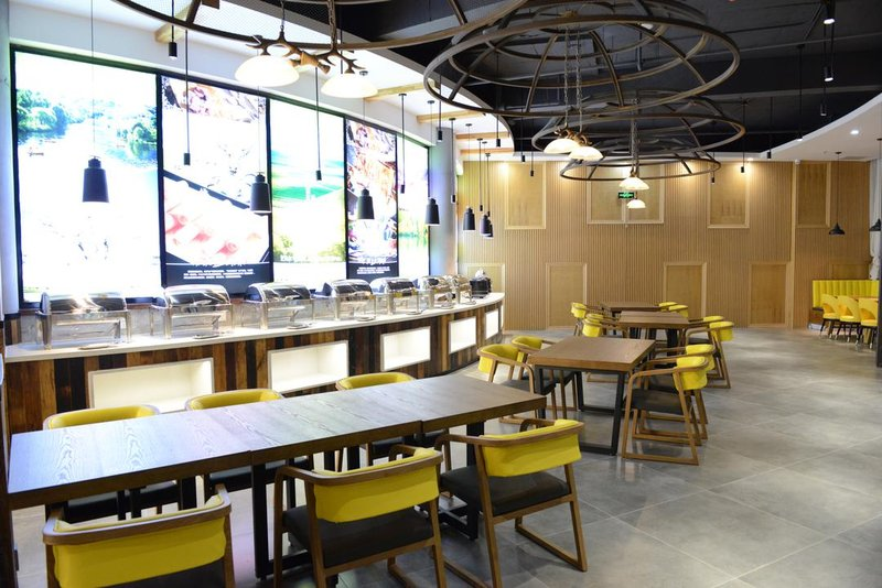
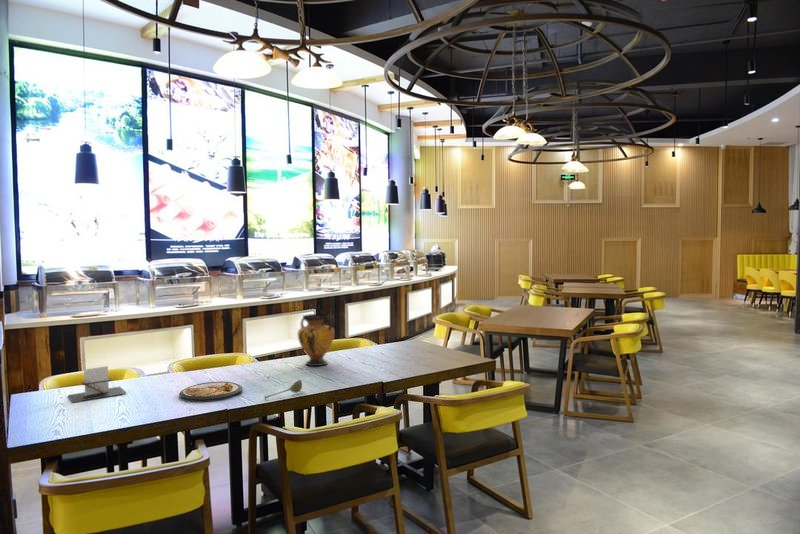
+ dish [178,381,243,402]
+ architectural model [67,365,128,403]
+ soupspoon [263,379,303,400]
+ vase [297,313,335,367]
